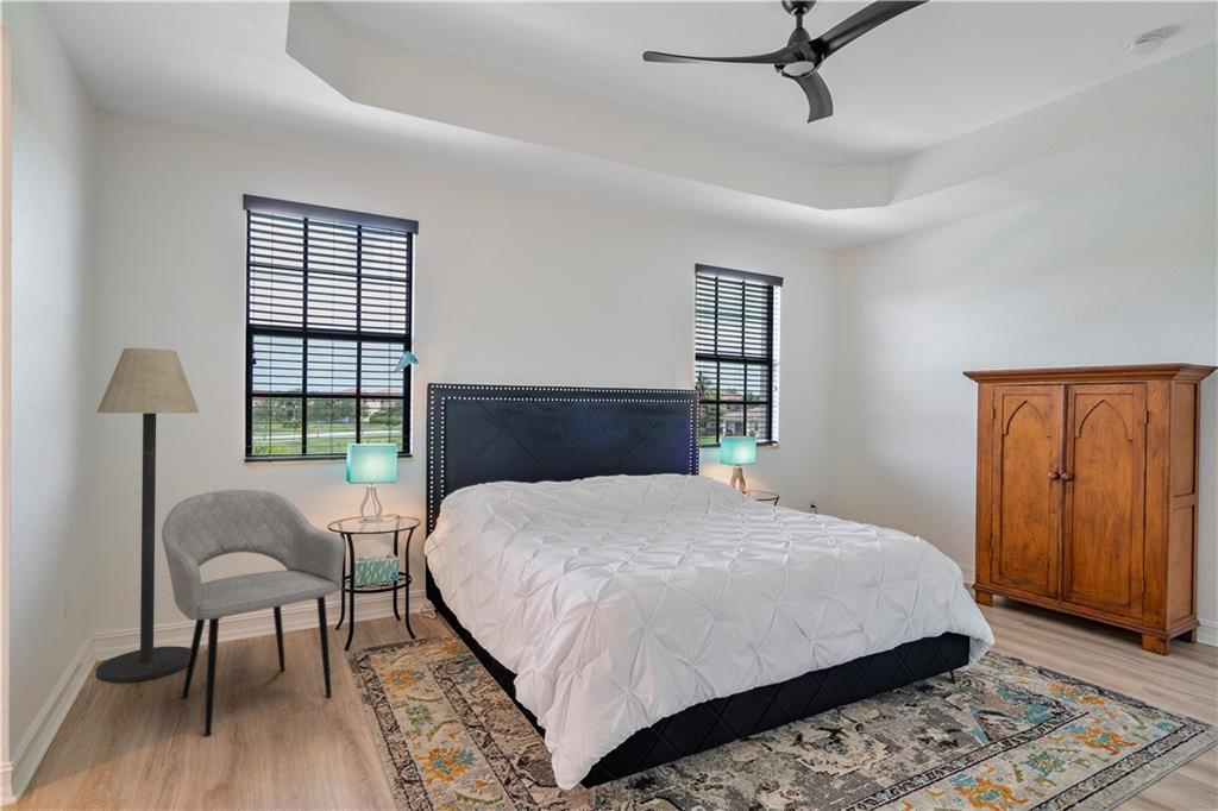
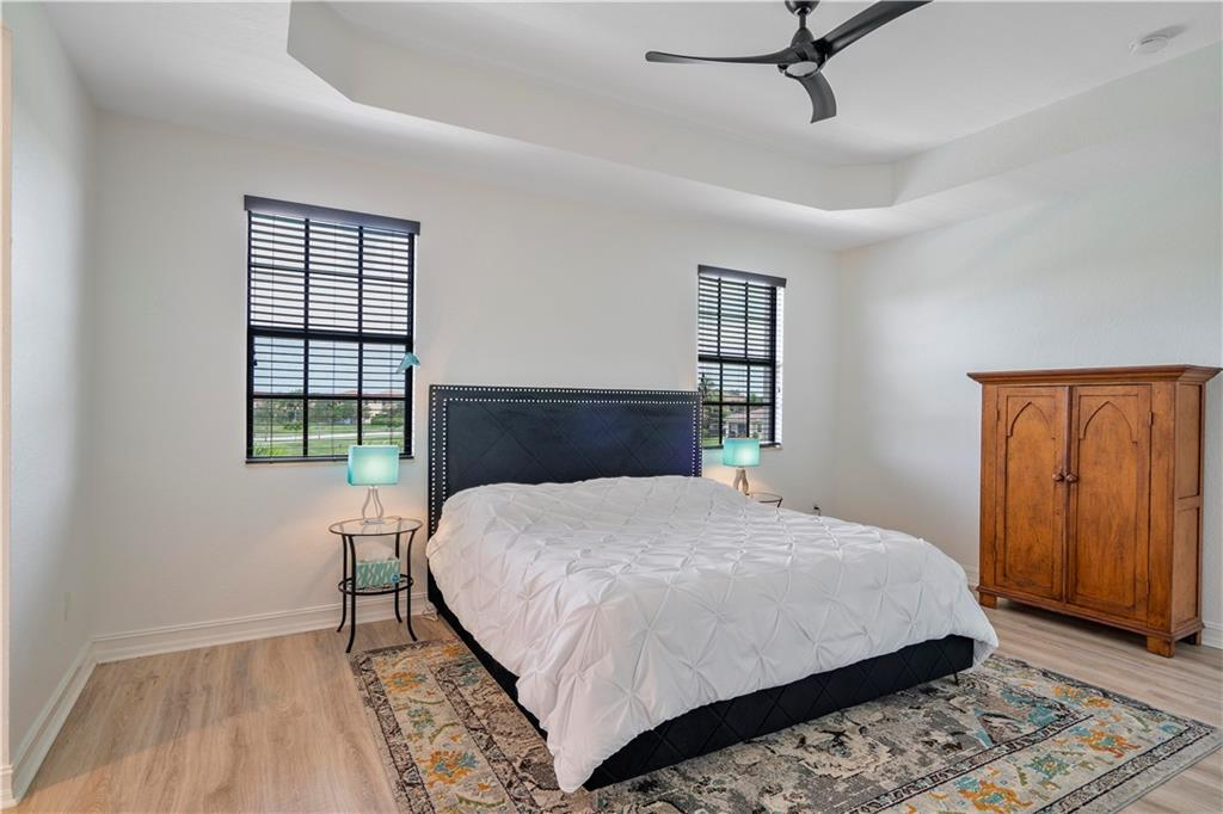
- armchair [161,489,346,737]
- floor lamp [95,347,200,684]
